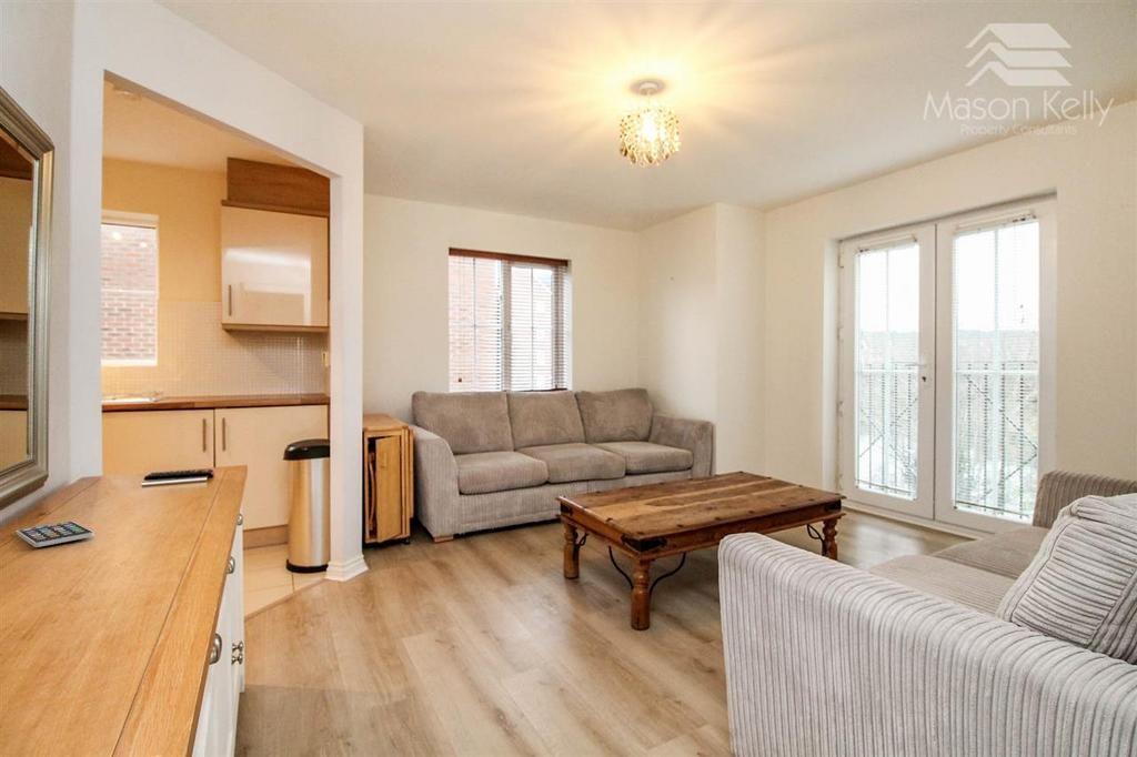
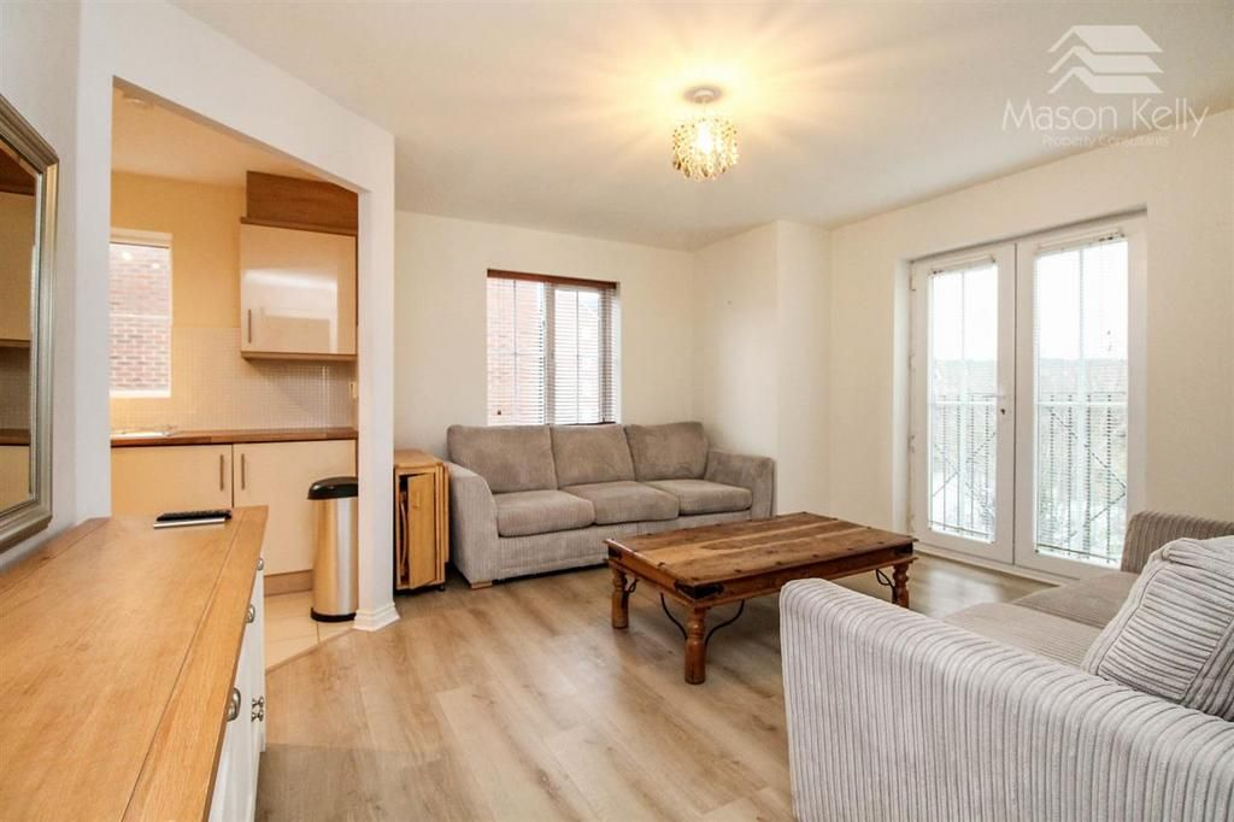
- smartphone [16,521,95,548]
